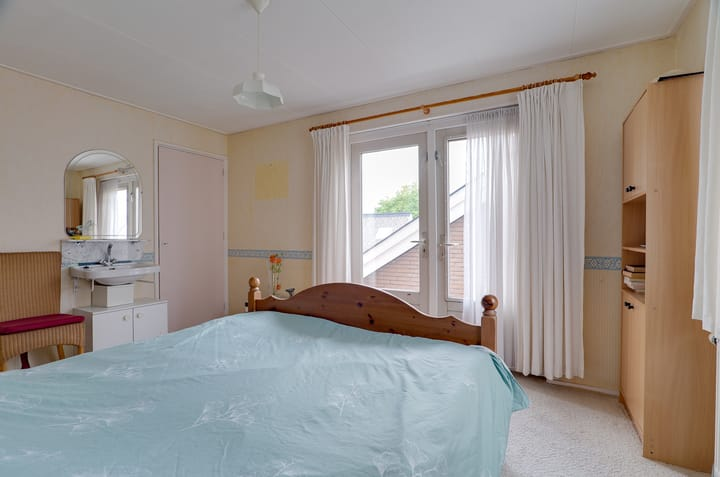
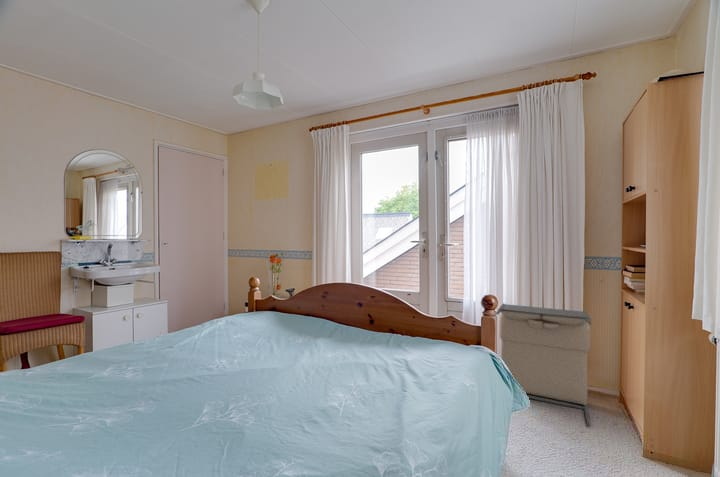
+ laundry hamper [495,302,592,427]
